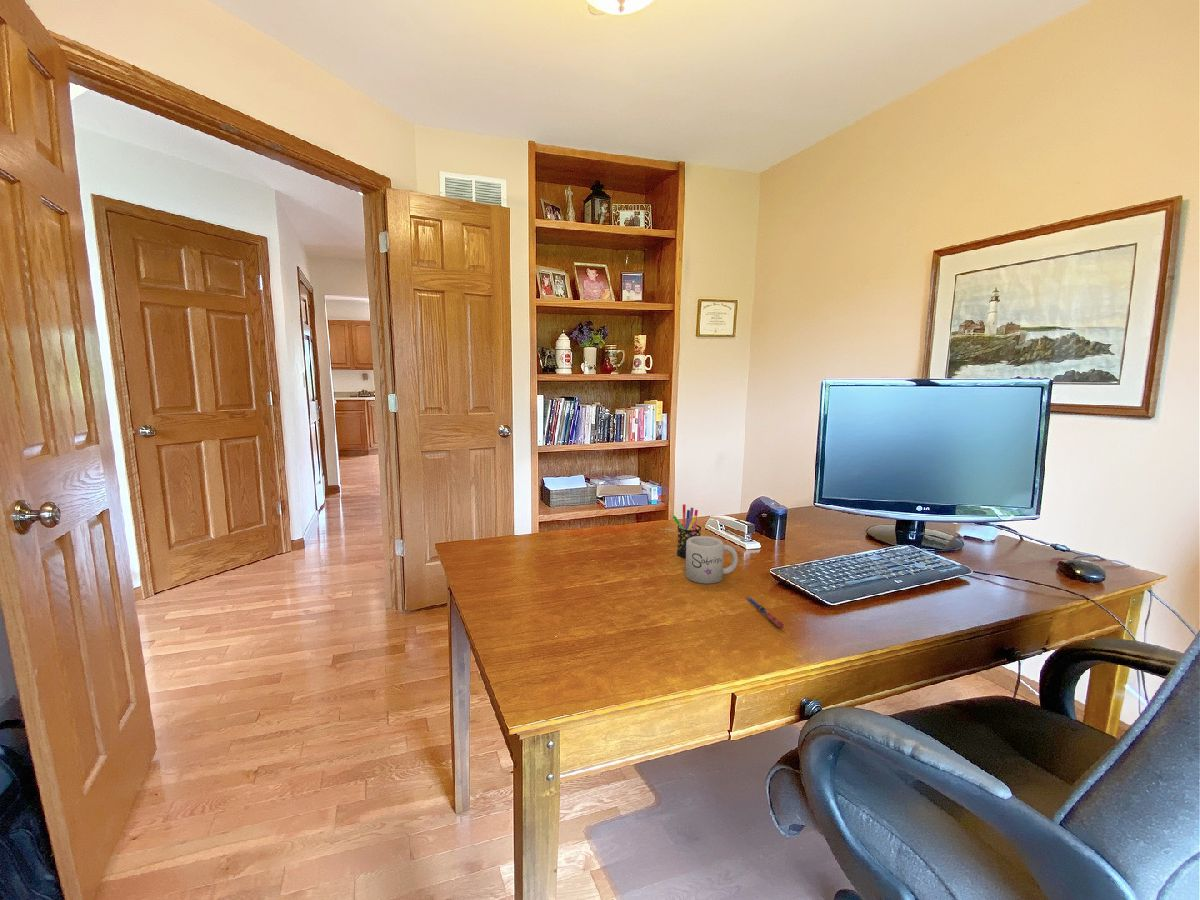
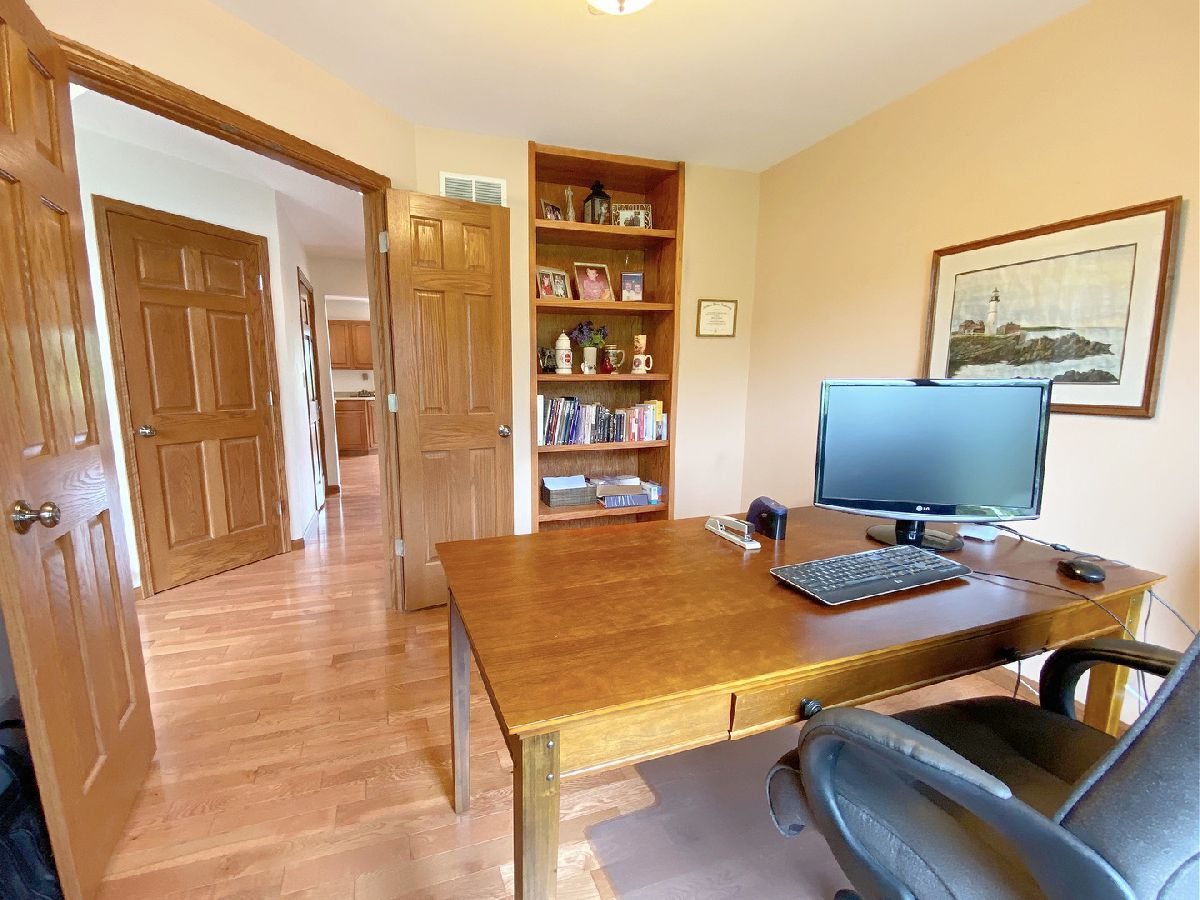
- mug [685,535,739,585]
- pen holder [672,503,702,558]
- pen [745,595,785,629]
